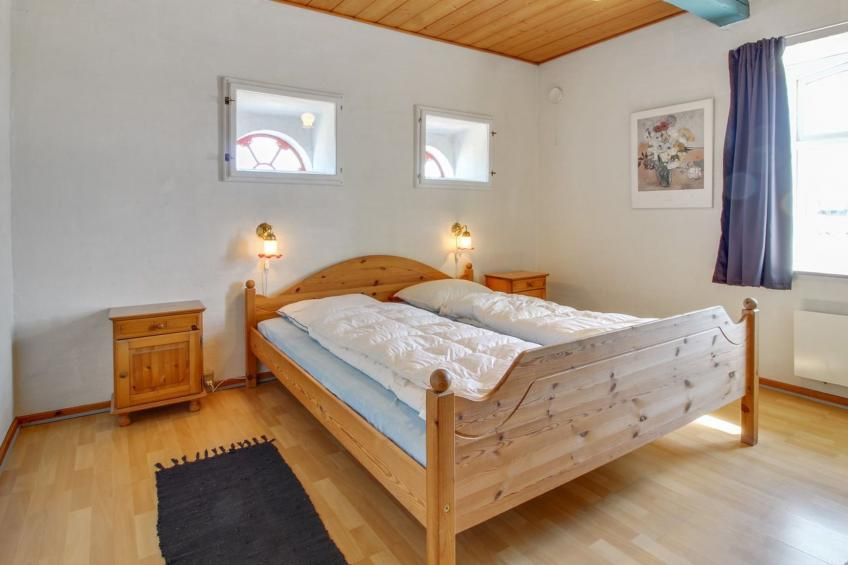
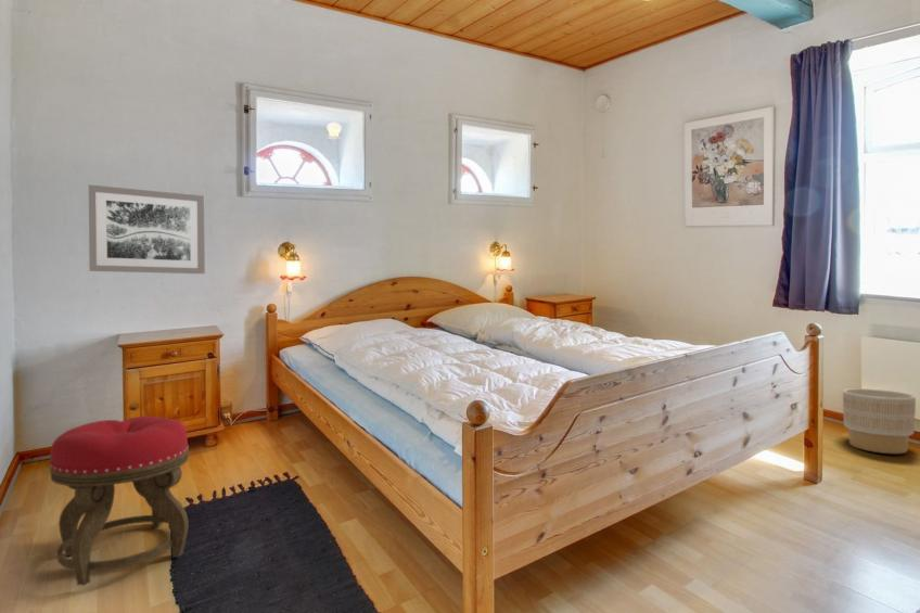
+ wall art [88,183,206,274]
+ planter [842,387,917,455]
+ stool [49,416,190,586]
